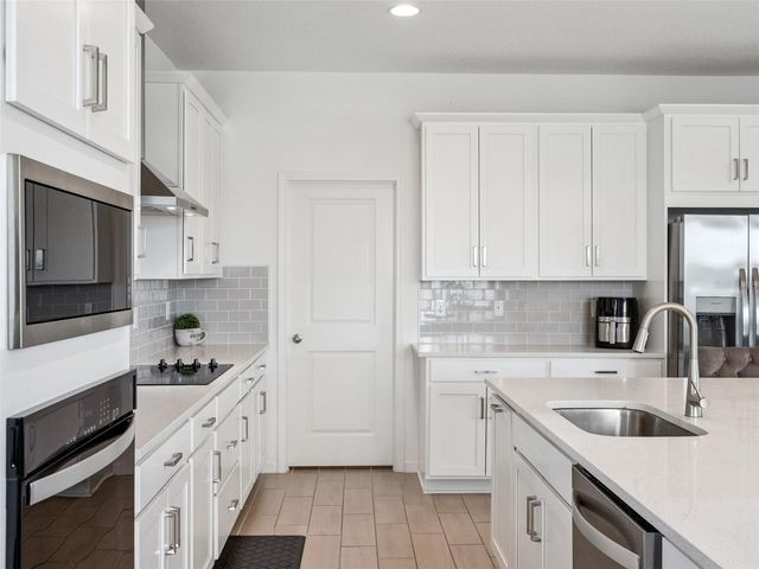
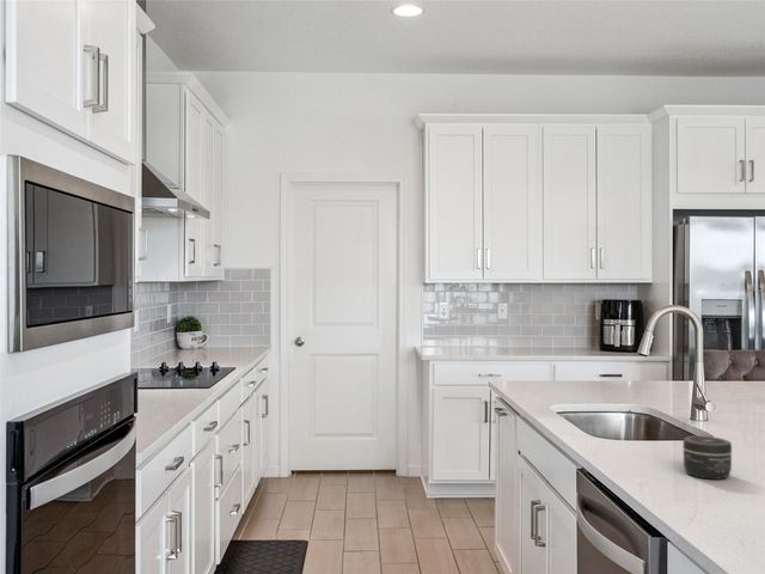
+ jar [681,435,733,481]
